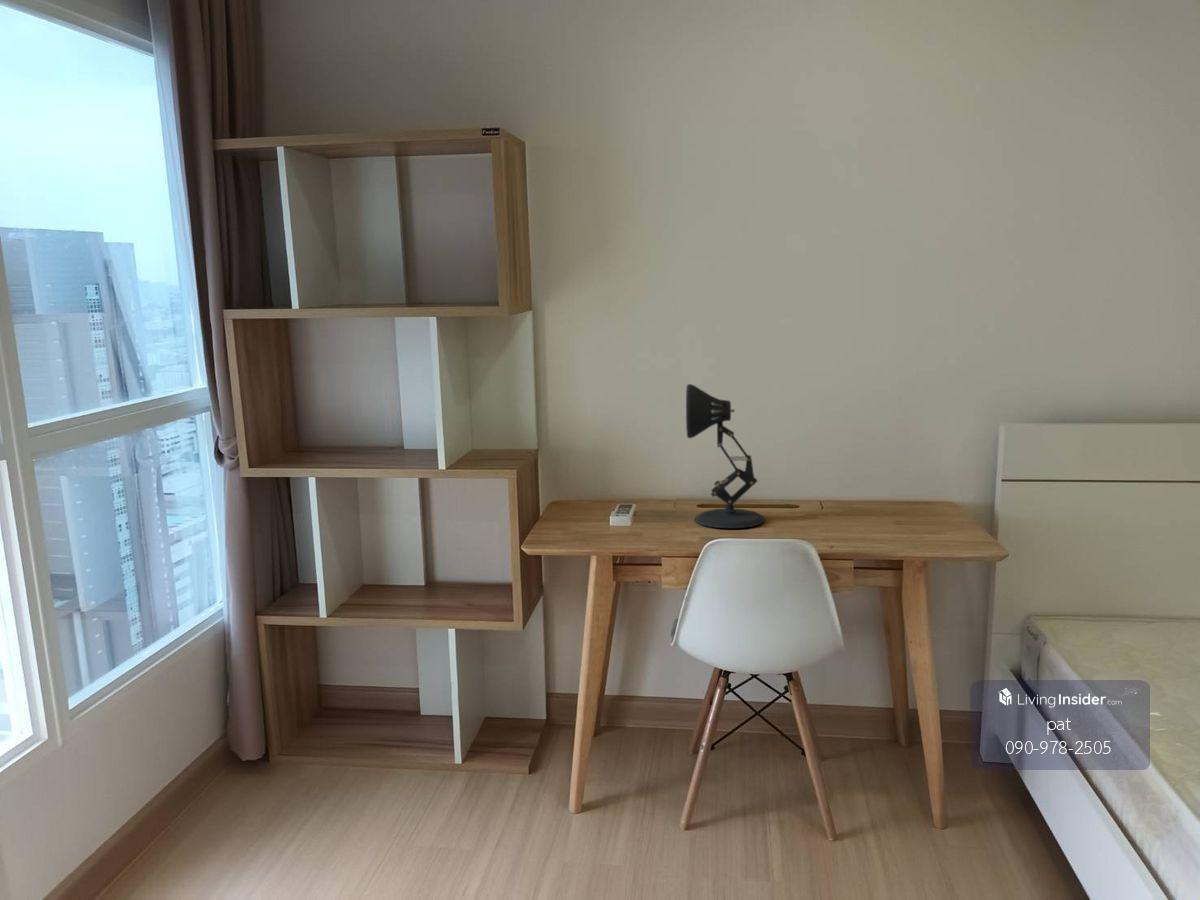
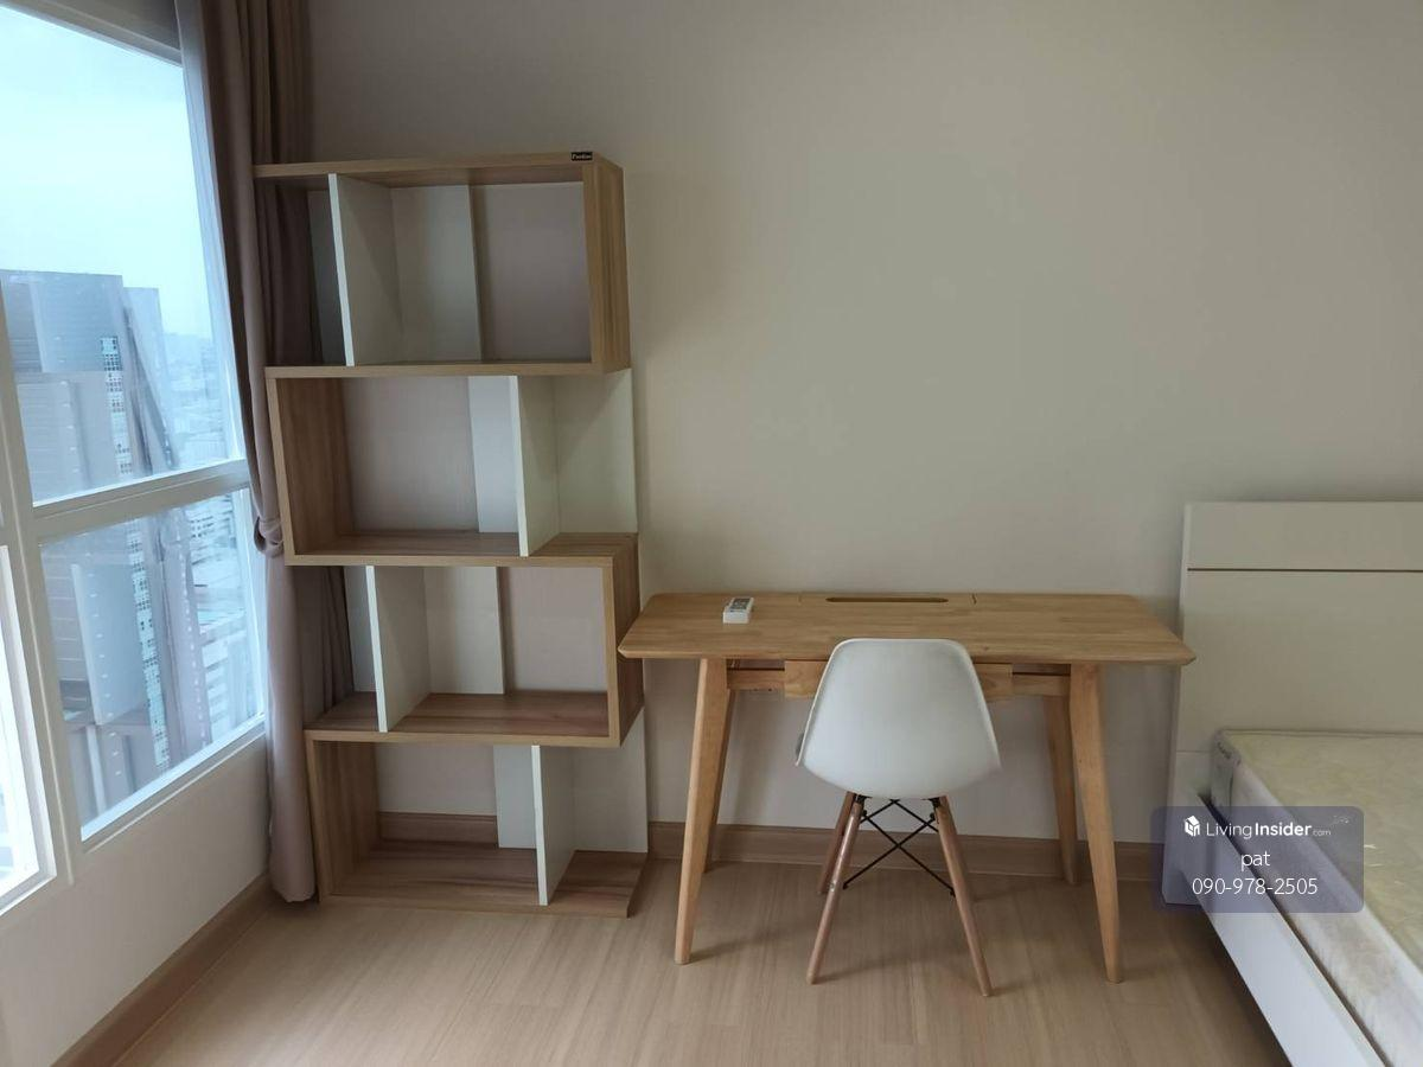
- desk lamp [685,383,766,529]
